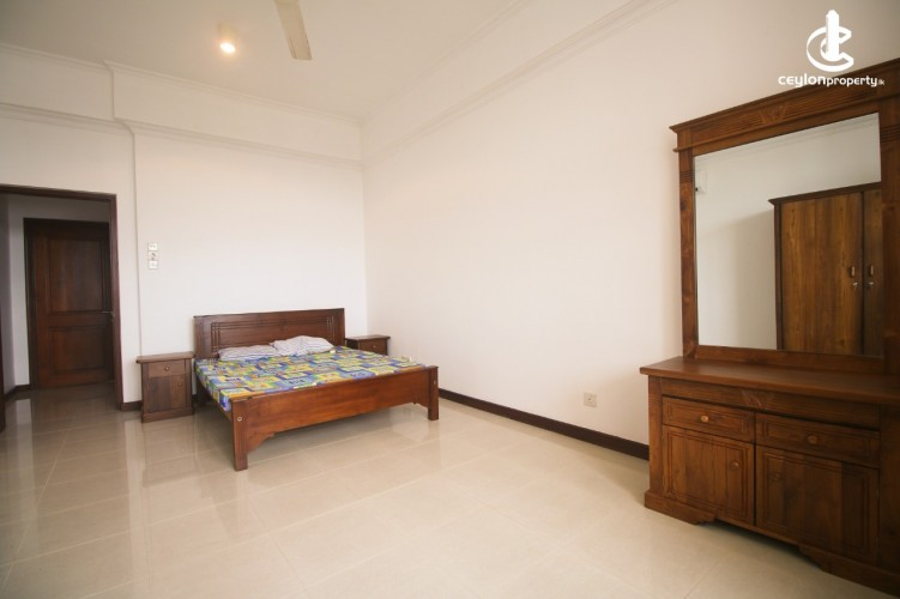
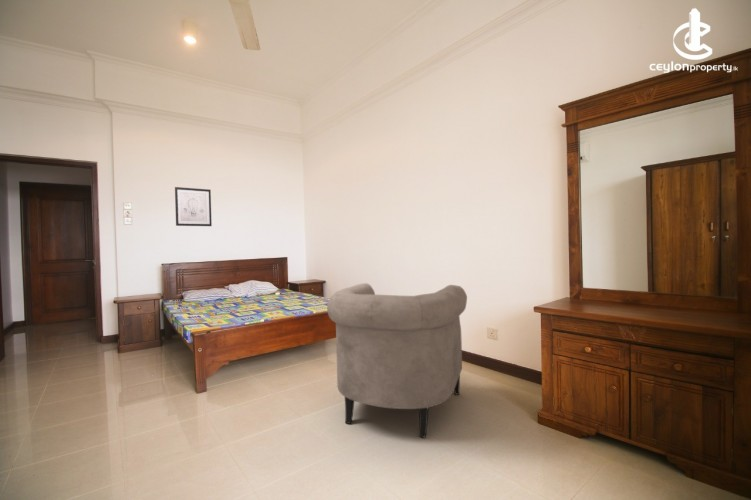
+ chair [326,282,468,439]
+ wall art [174,186,213,227]
